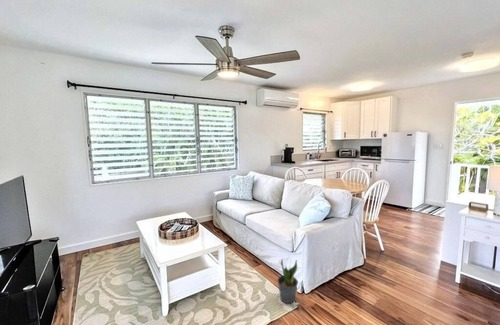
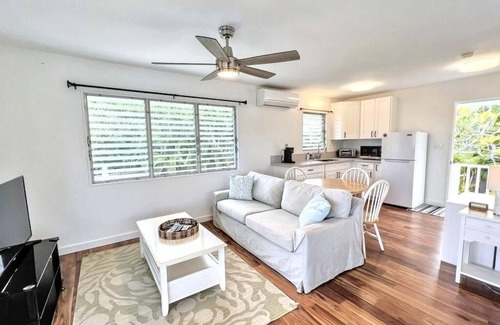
- potted plant [277,258,299,304]
